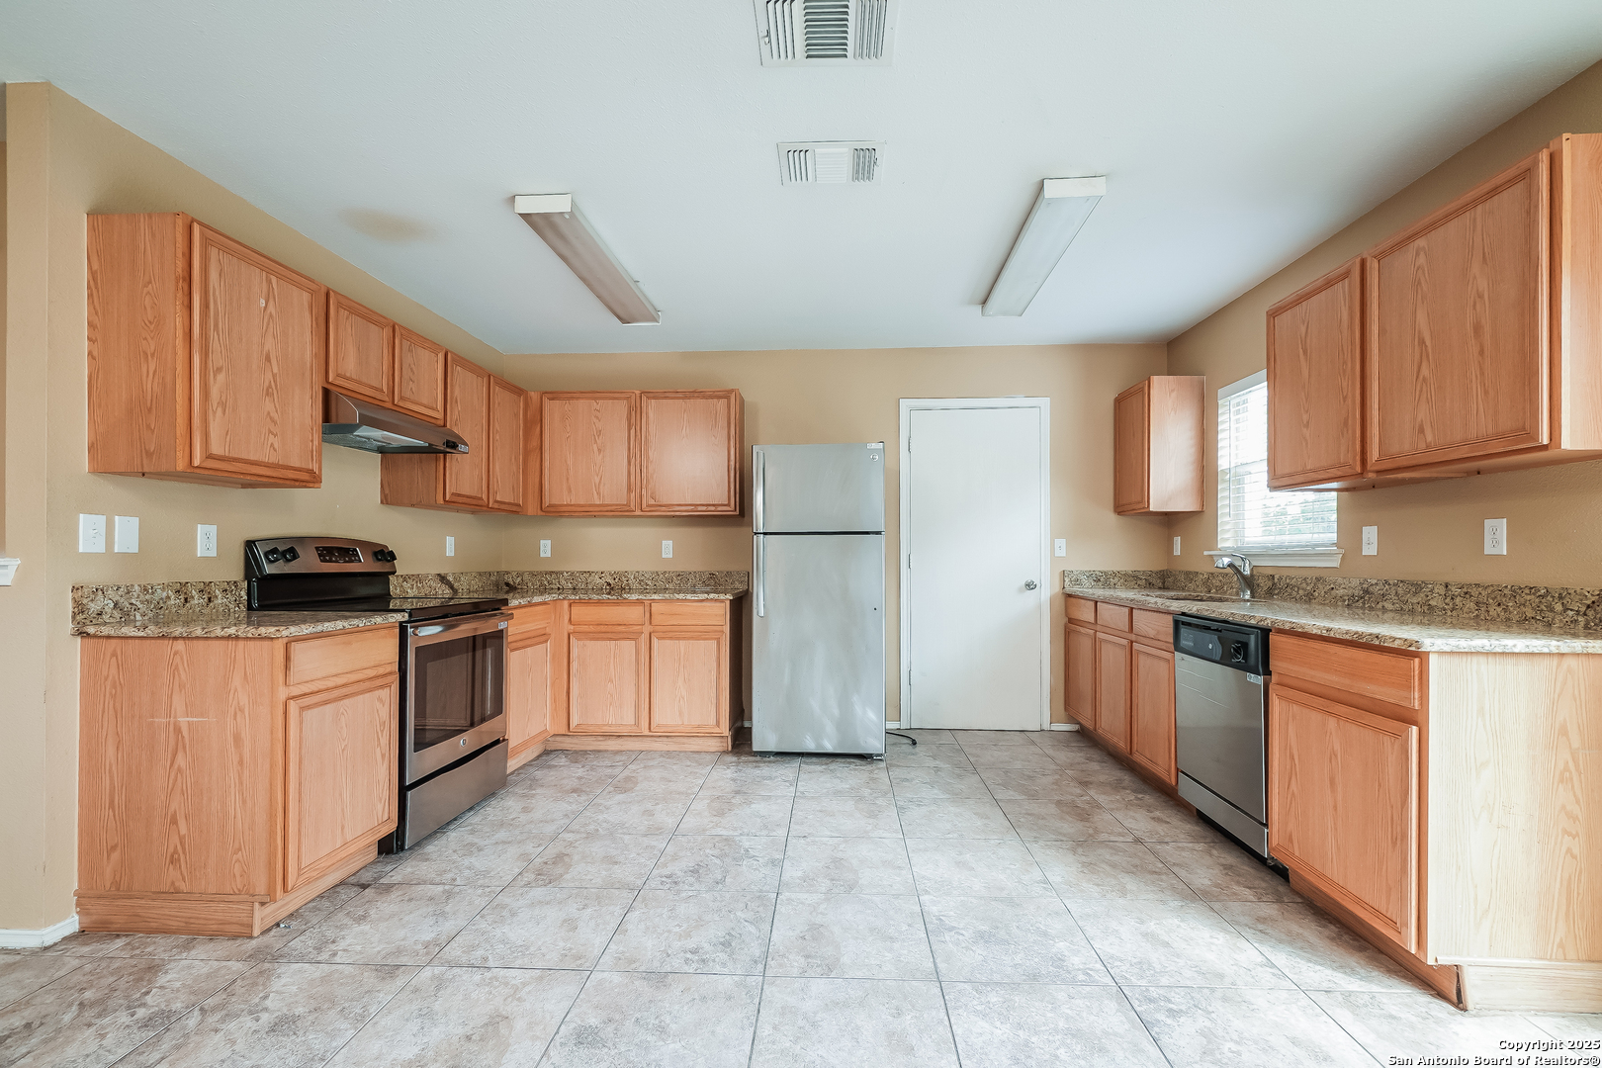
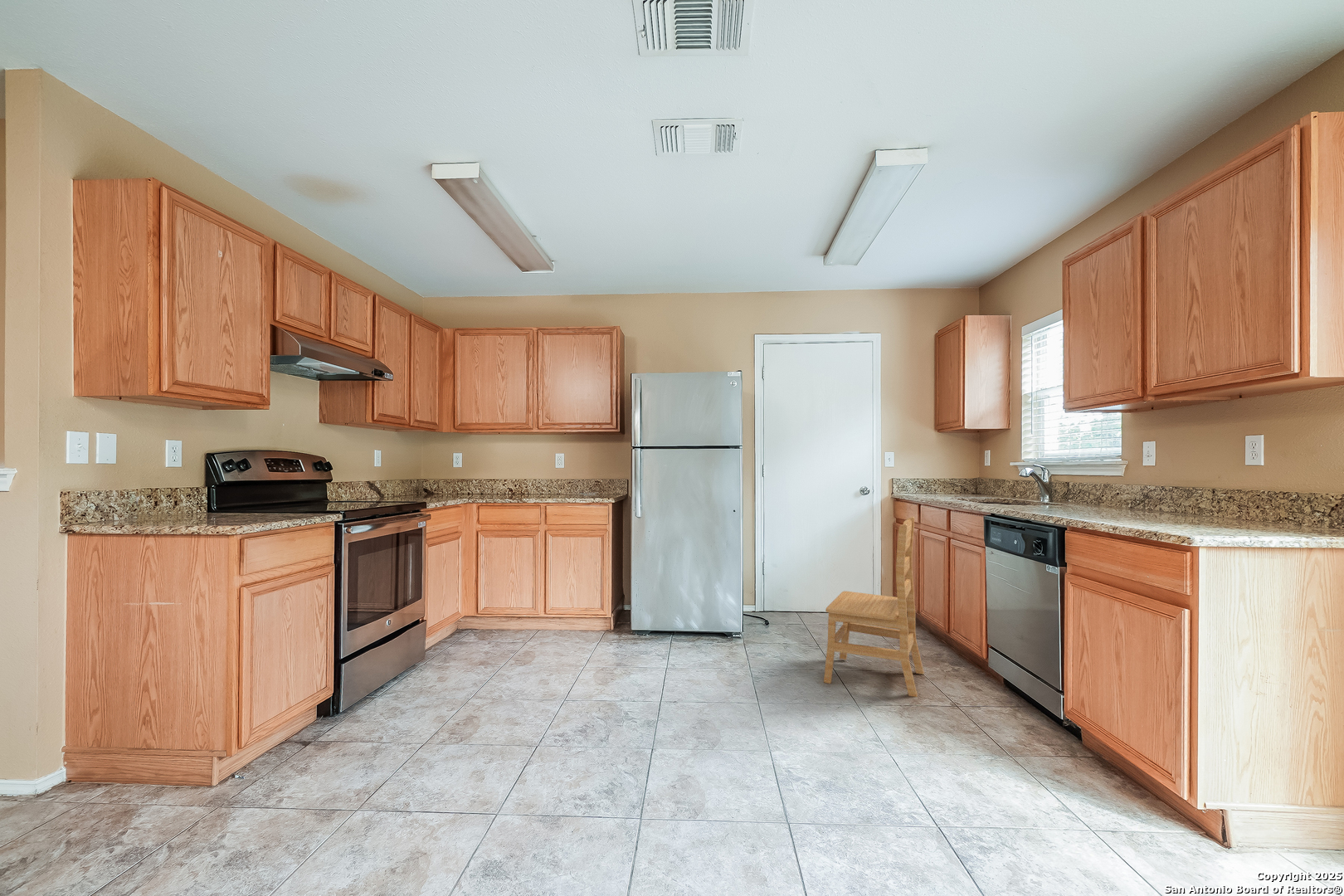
+ chair [823,516,925,698]
